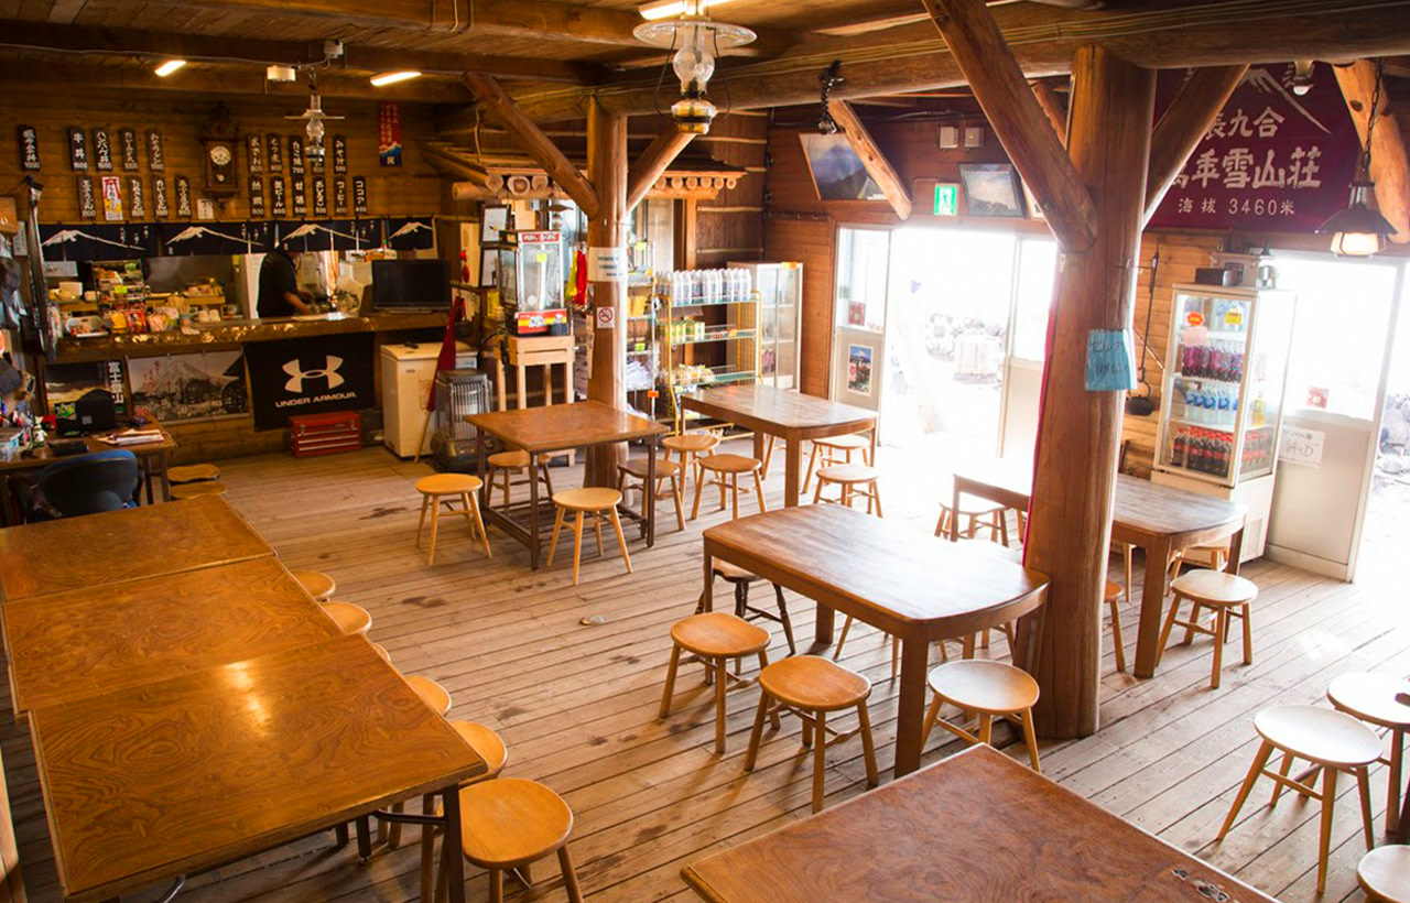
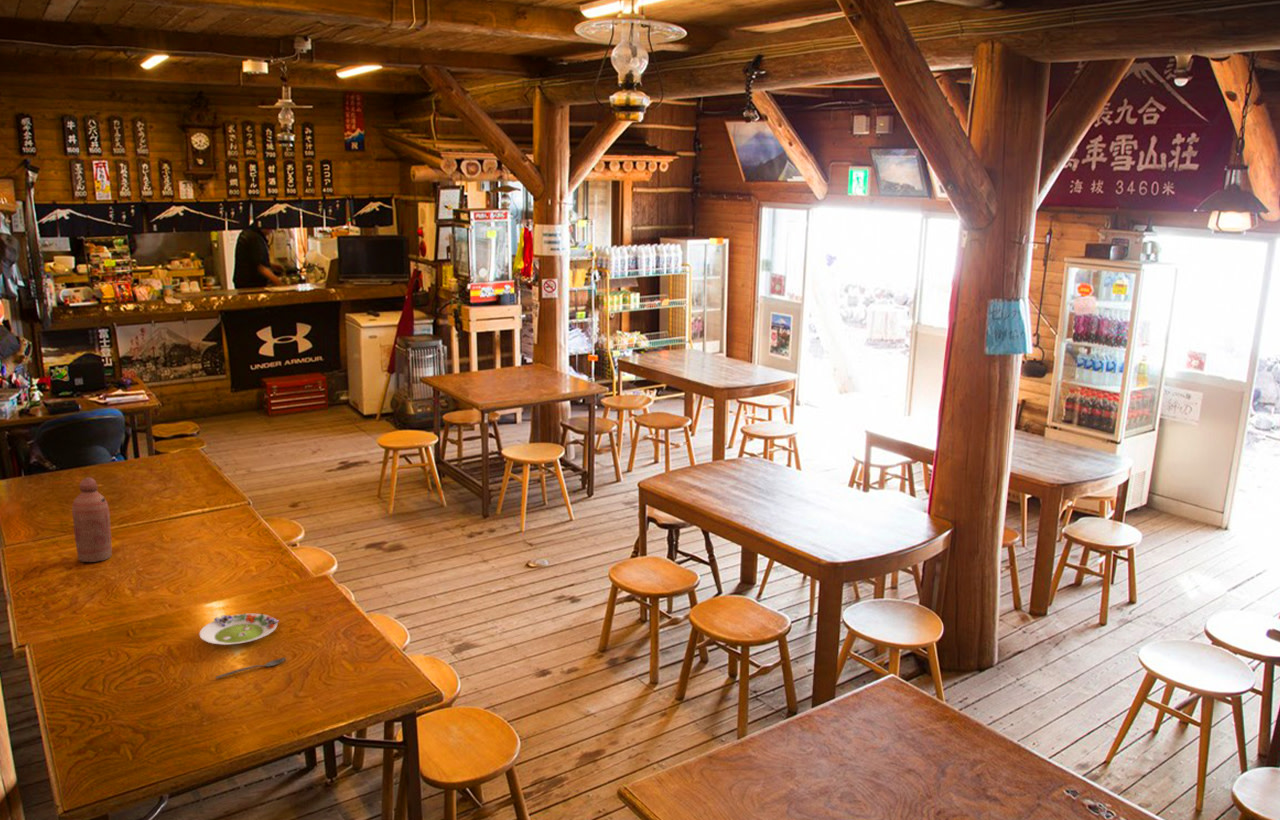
+ spoon [214,657,287,680]
+ salad plate [198,612,280,646]
+ bottle [71,476,112,563]
